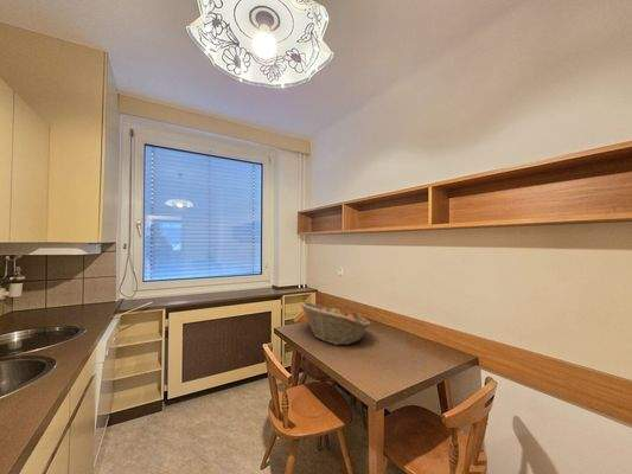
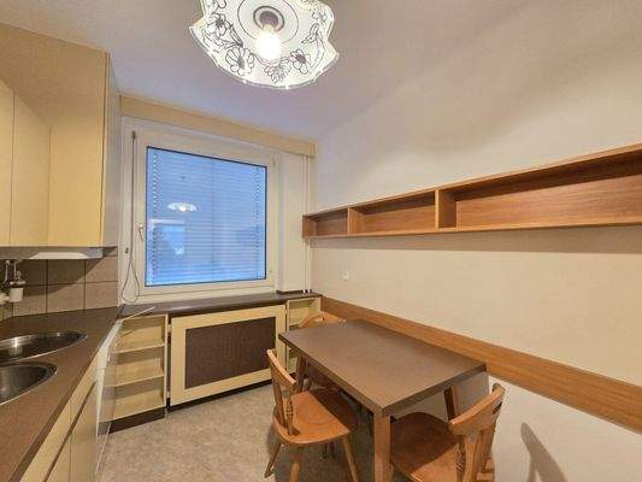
- fruit basket [299,301,372,346]
